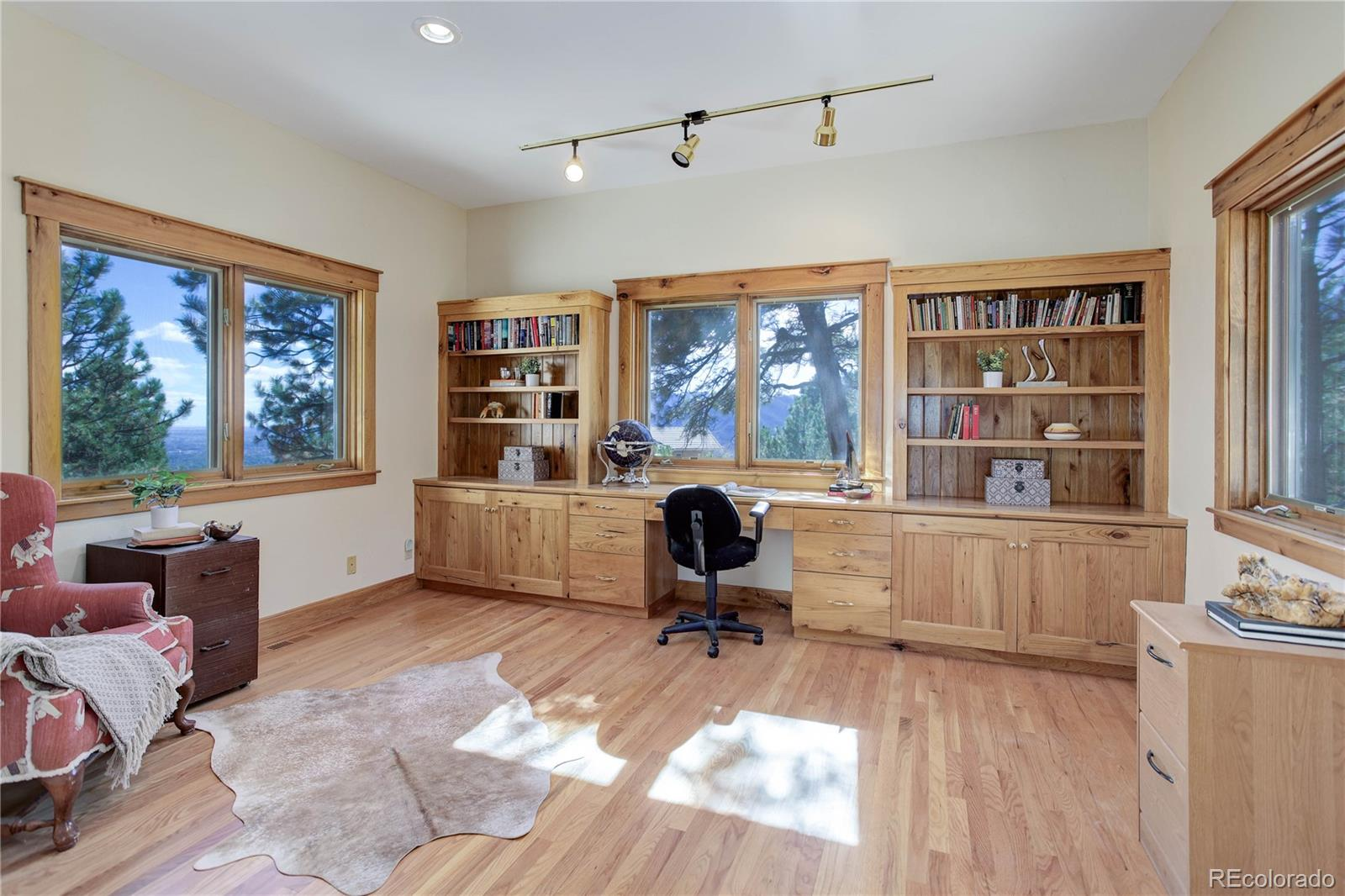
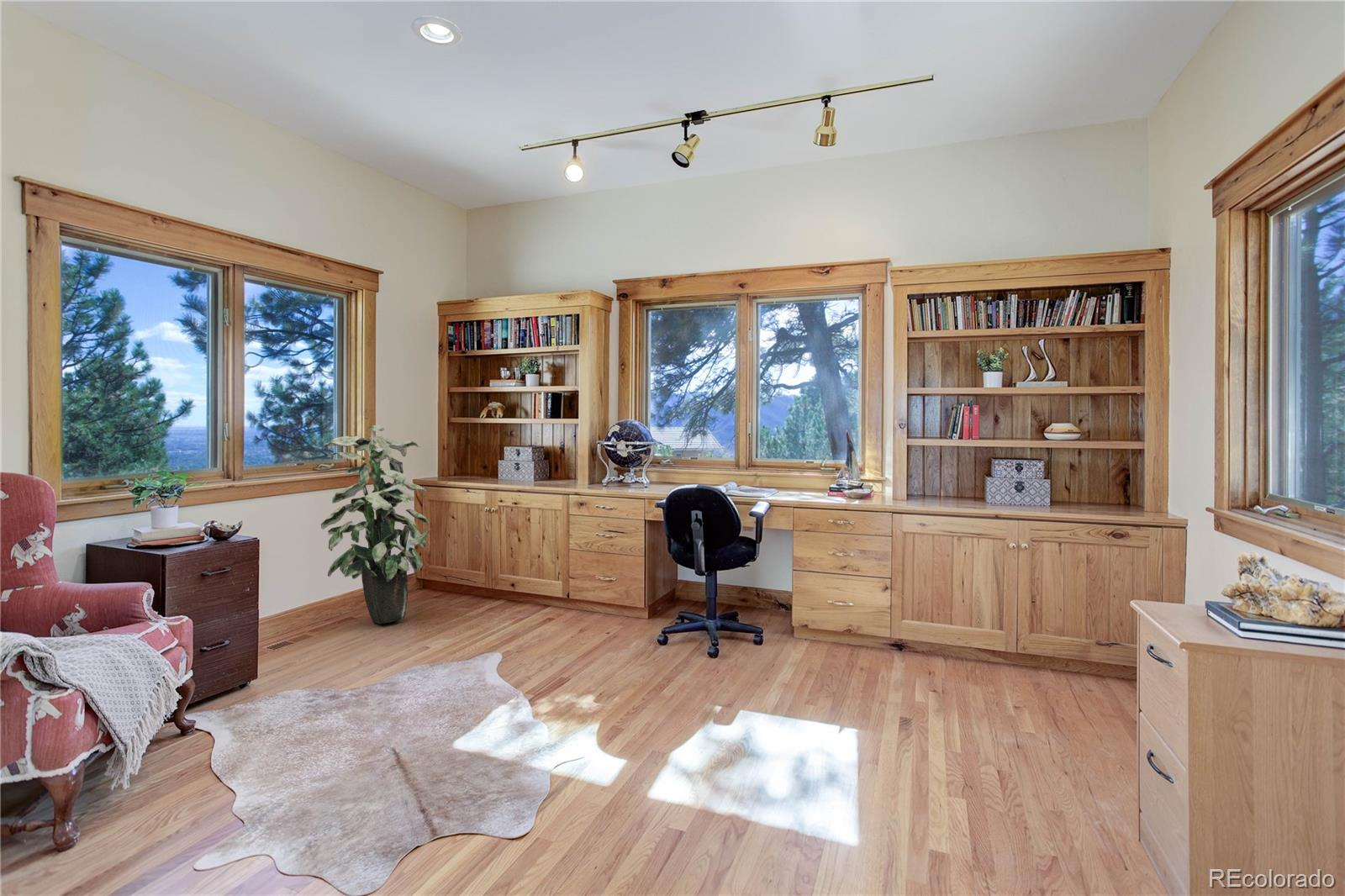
+ indoor plant [320,424,431,625]
